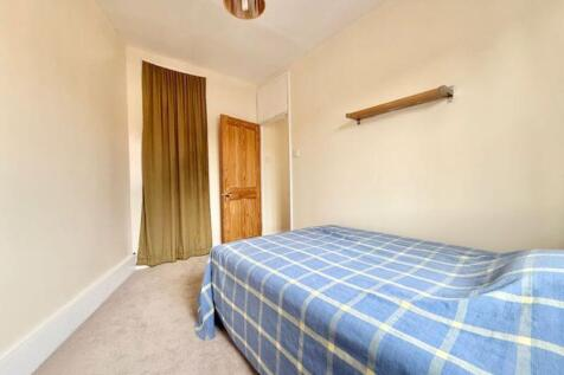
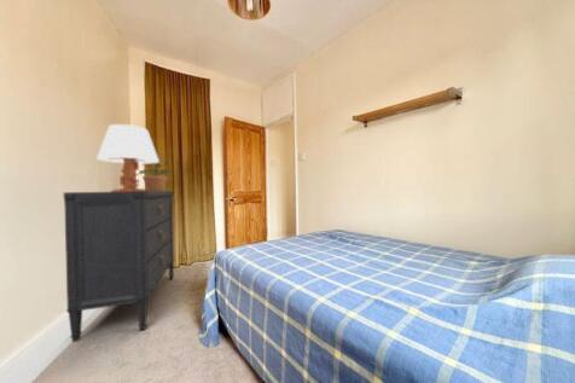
+ potted plant [137,161,173,191]
+ table lamp [95,123,161,192]
+ dresser [63,190,175,343]
